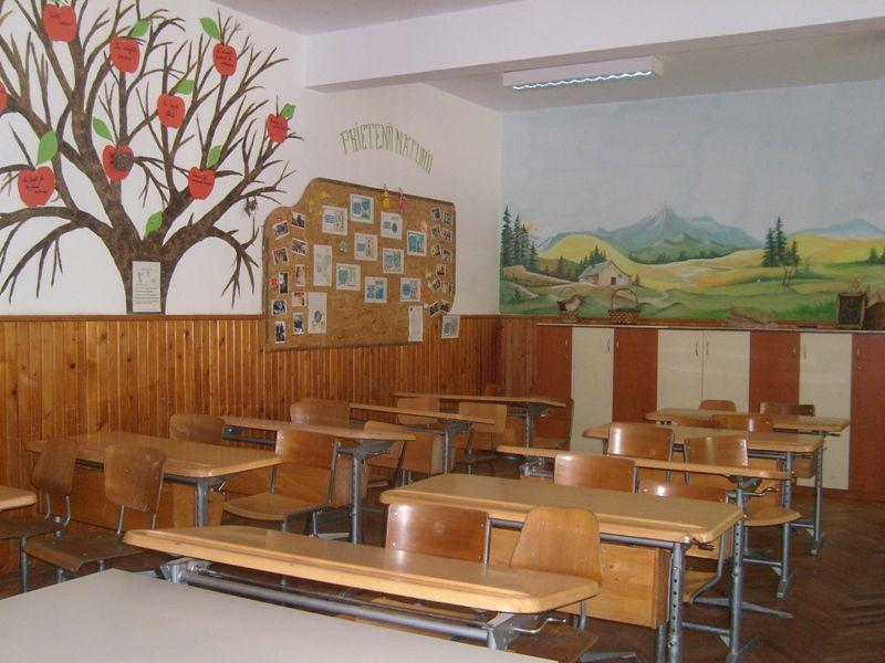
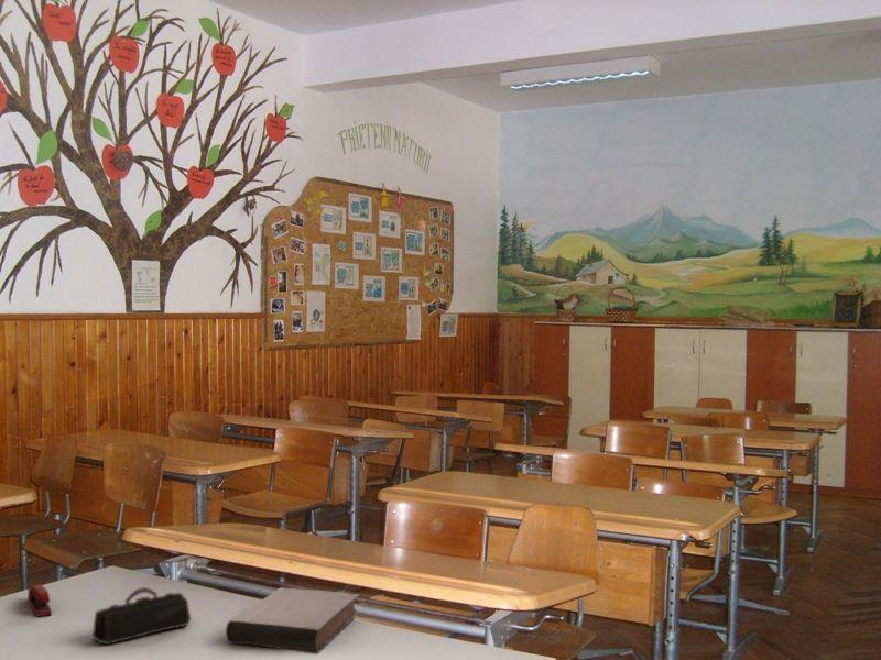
+ pencil case [91,586,192,646]
+ stapler [26,584,53,617]
+ book [225,586,360,654]
